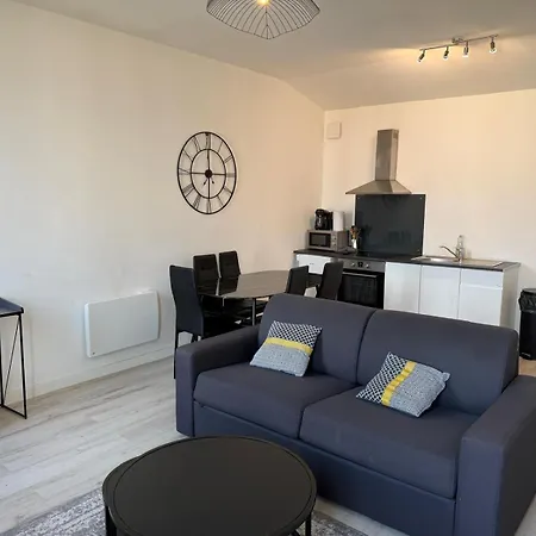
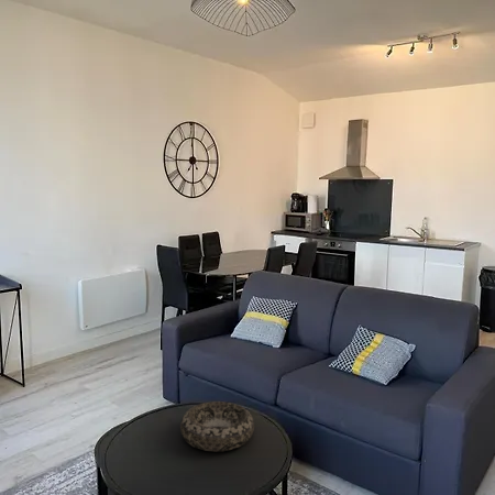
+ decorative bowl [179,400,255,452]
